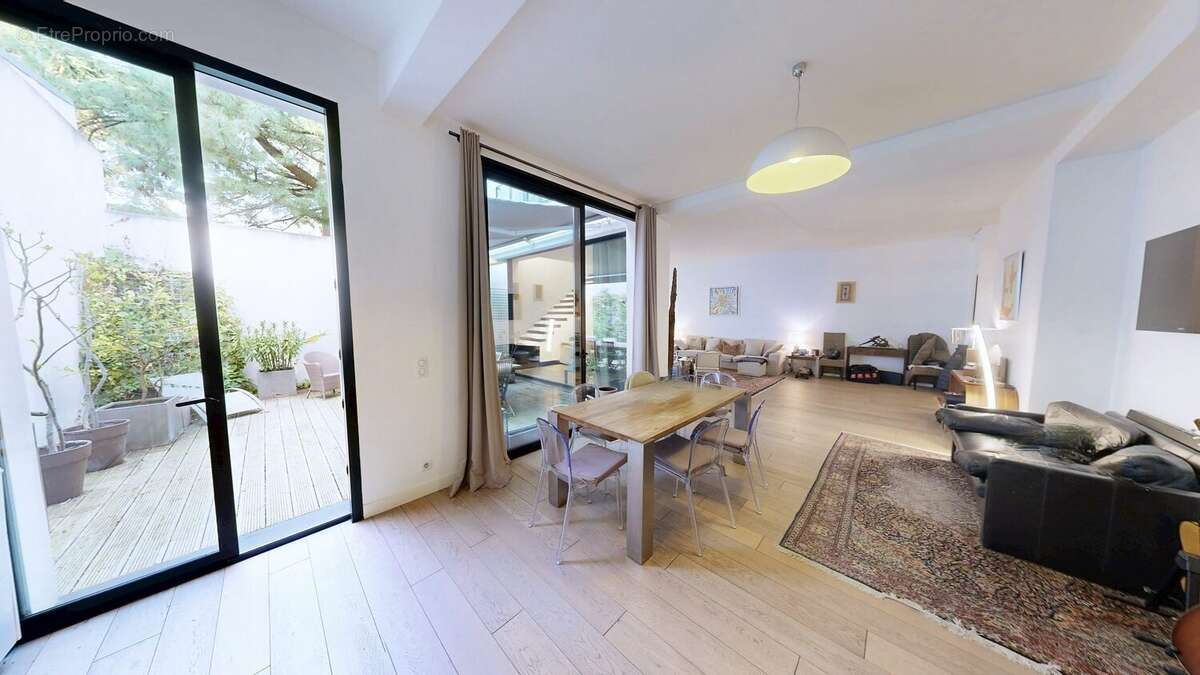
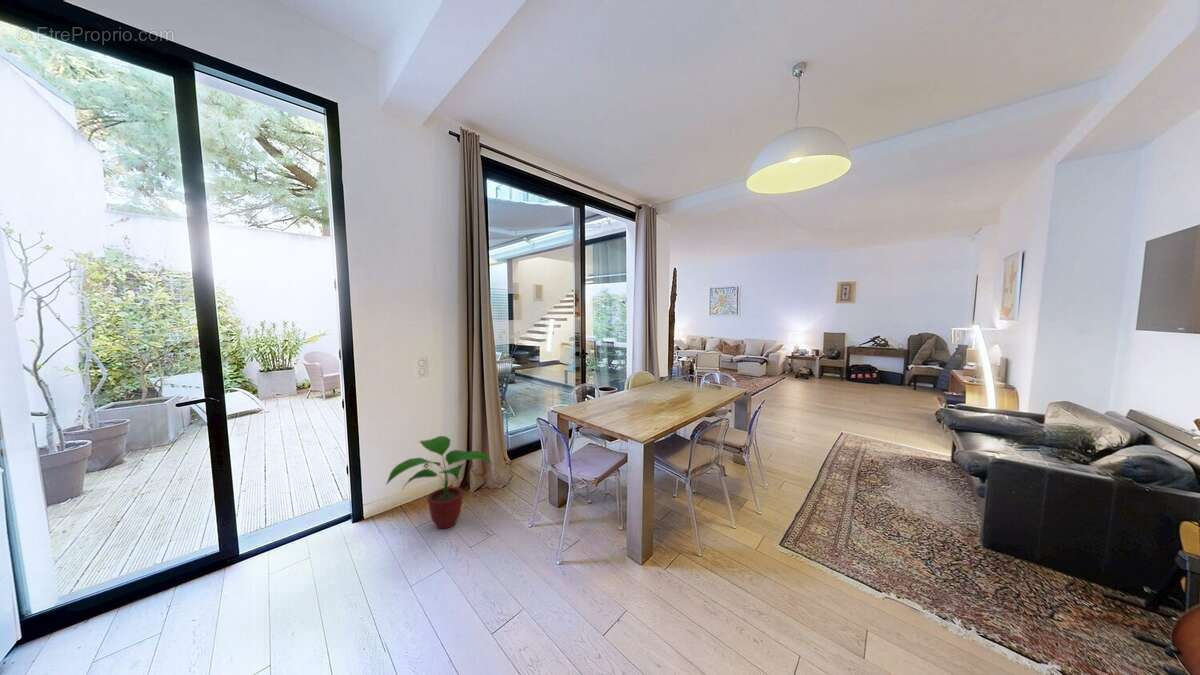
+ potted plant [385,435,493,530]
